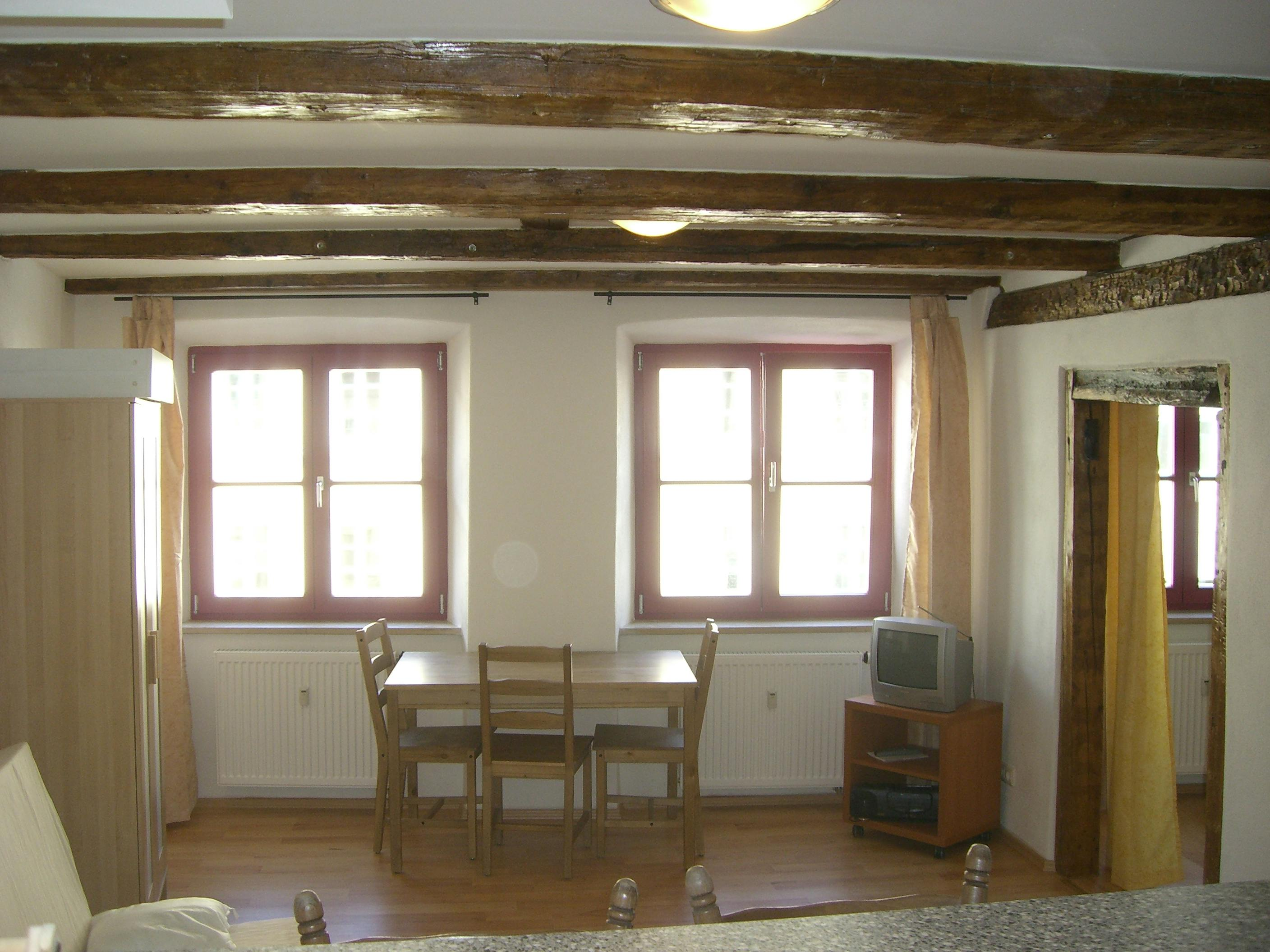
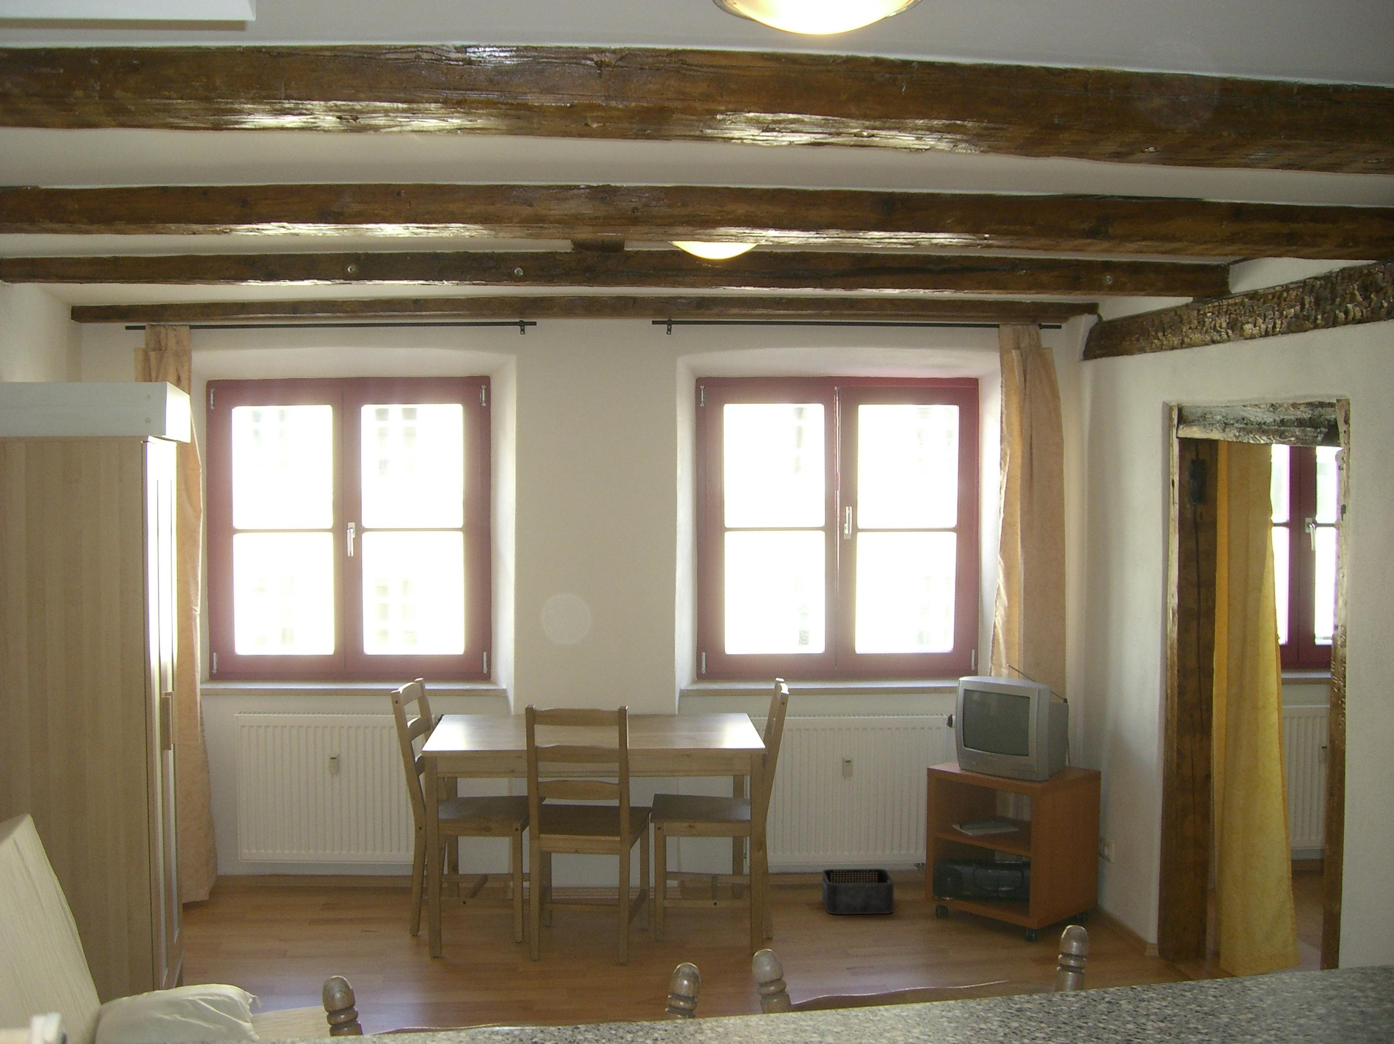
+ storage bin [822,869,893,915]
